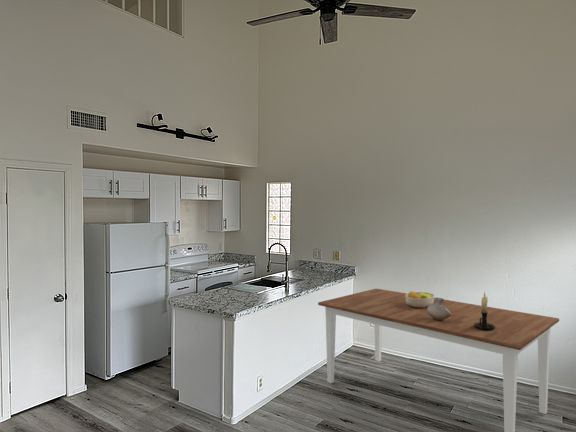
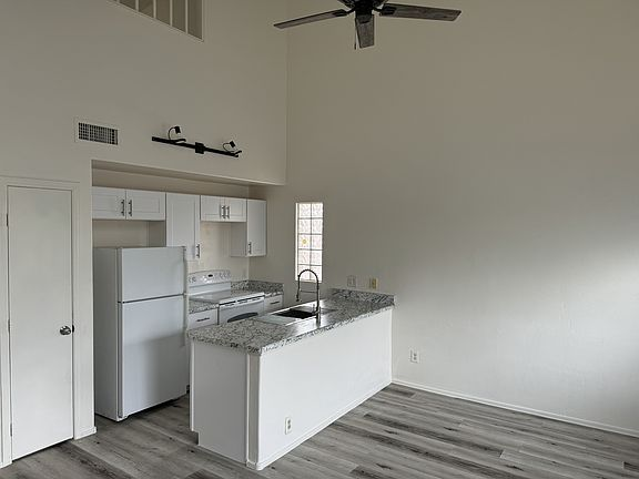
- fruit bowl [405,290,436,308]
- candle holder [474,291,495,330]
- dining table [317,288,560,432]
- vase [427,297,451,320]
